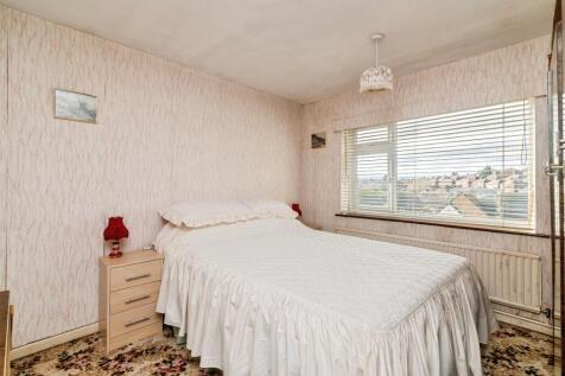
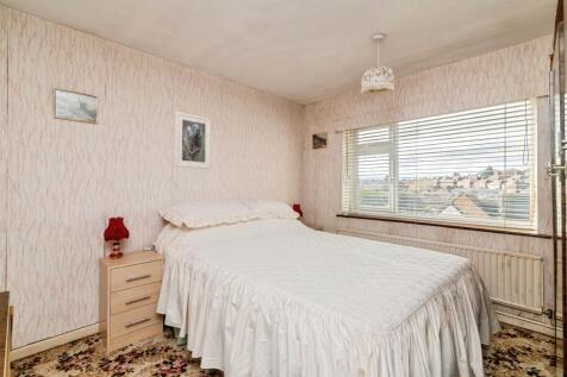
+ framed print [174,111,212,170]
